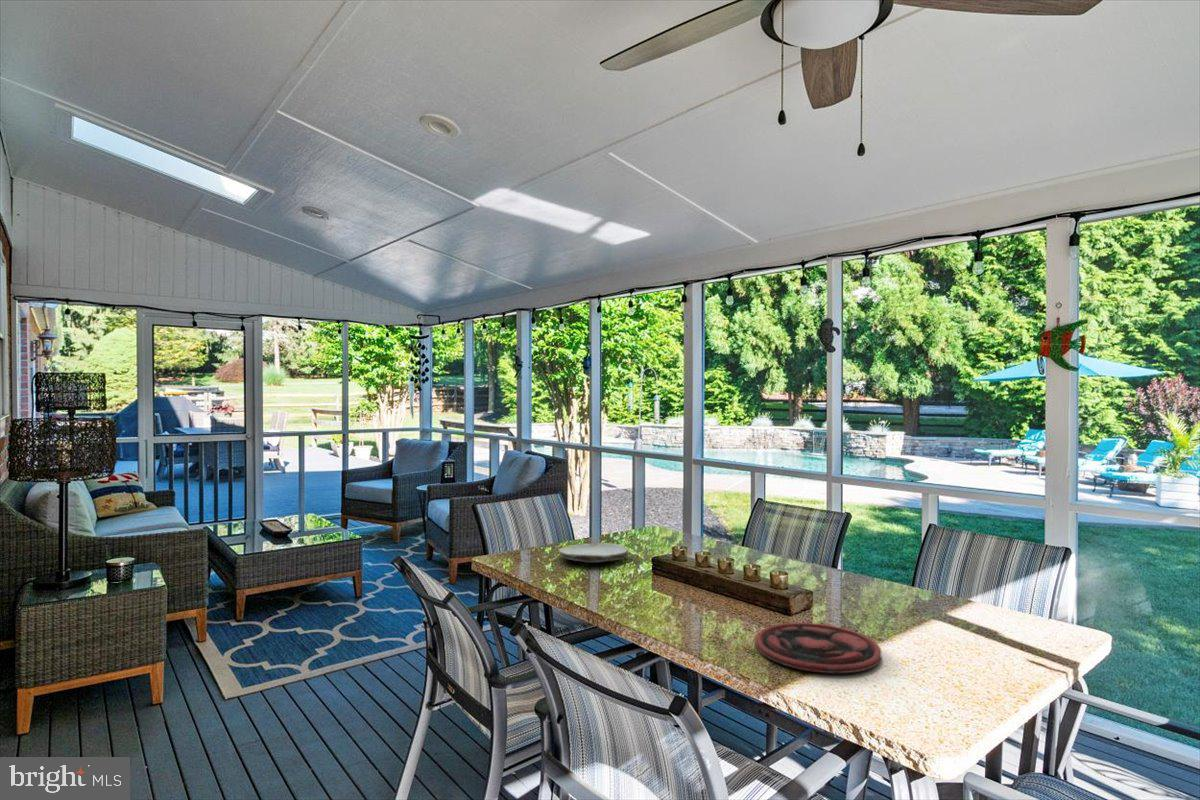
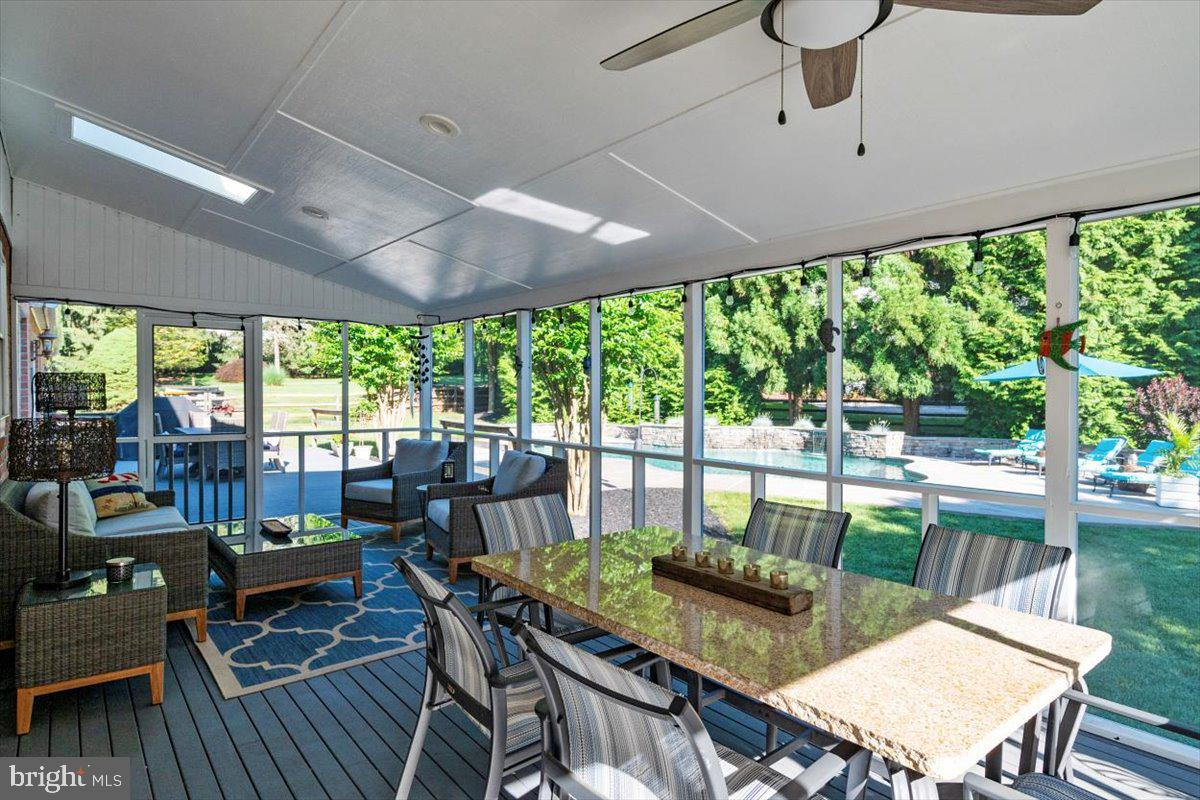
- plate [754,622,882,674]
- plate [558,542,630,564]
